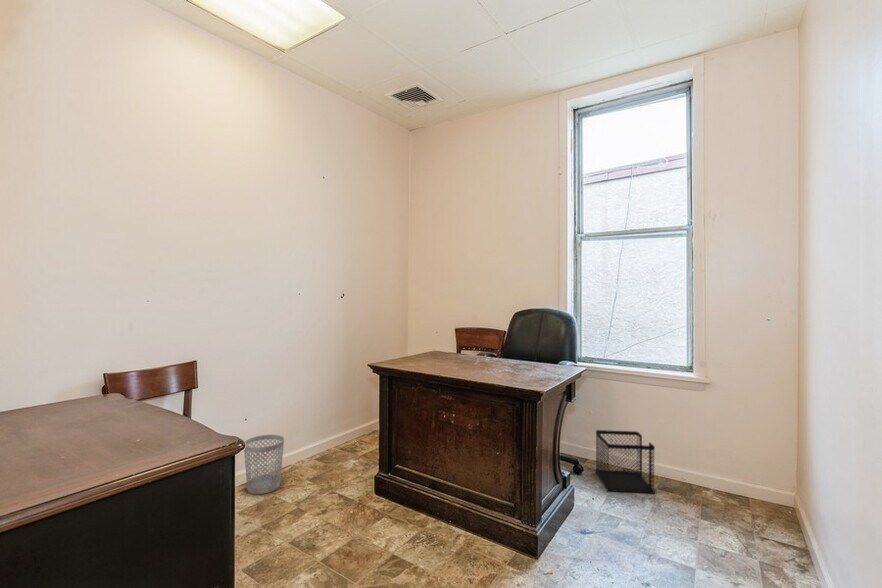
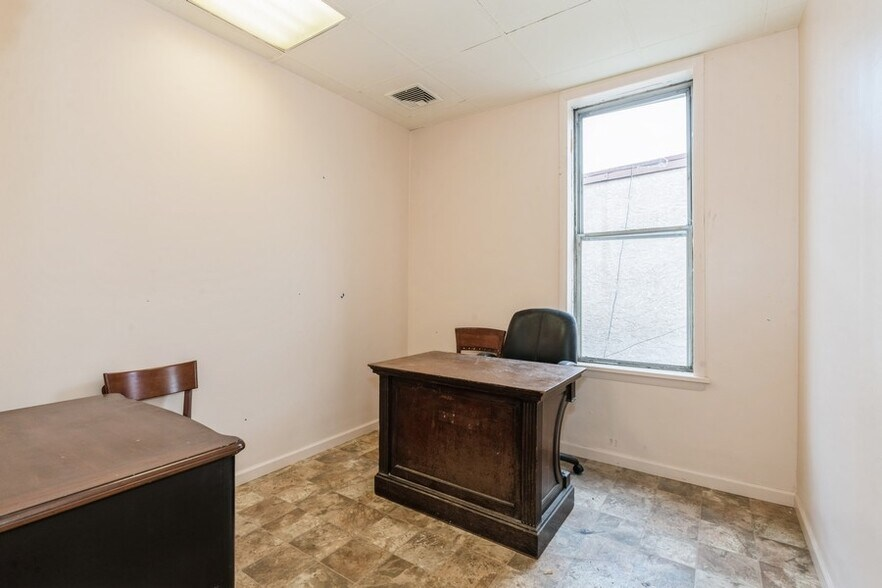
- wastebasket [243,434,285,495]
- wastebasket [594,429,656,494]
